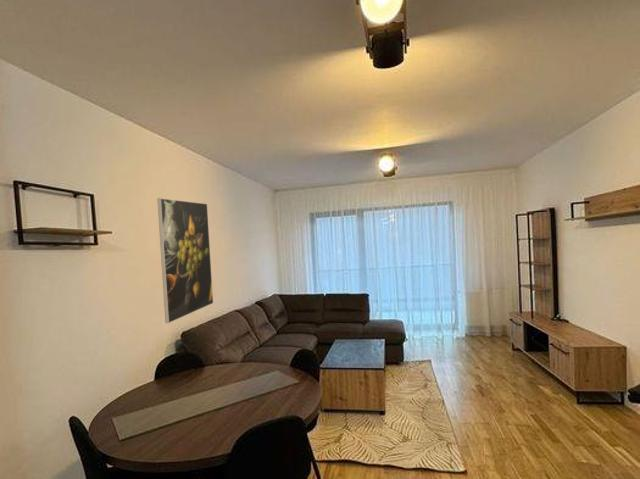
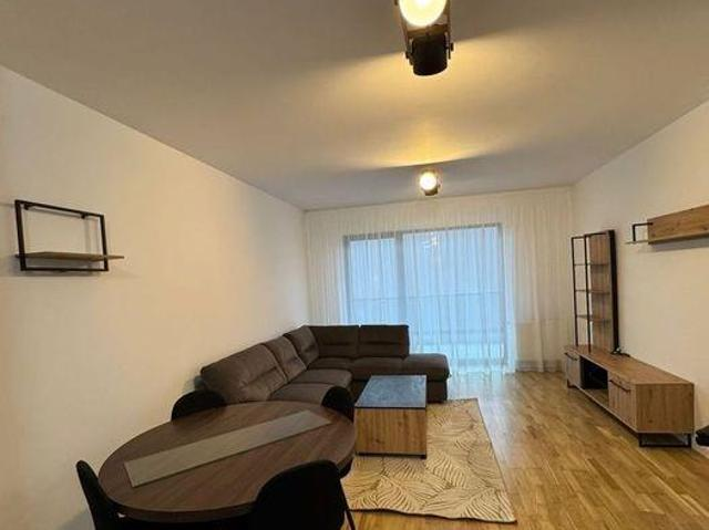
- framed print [156,197,214,324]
